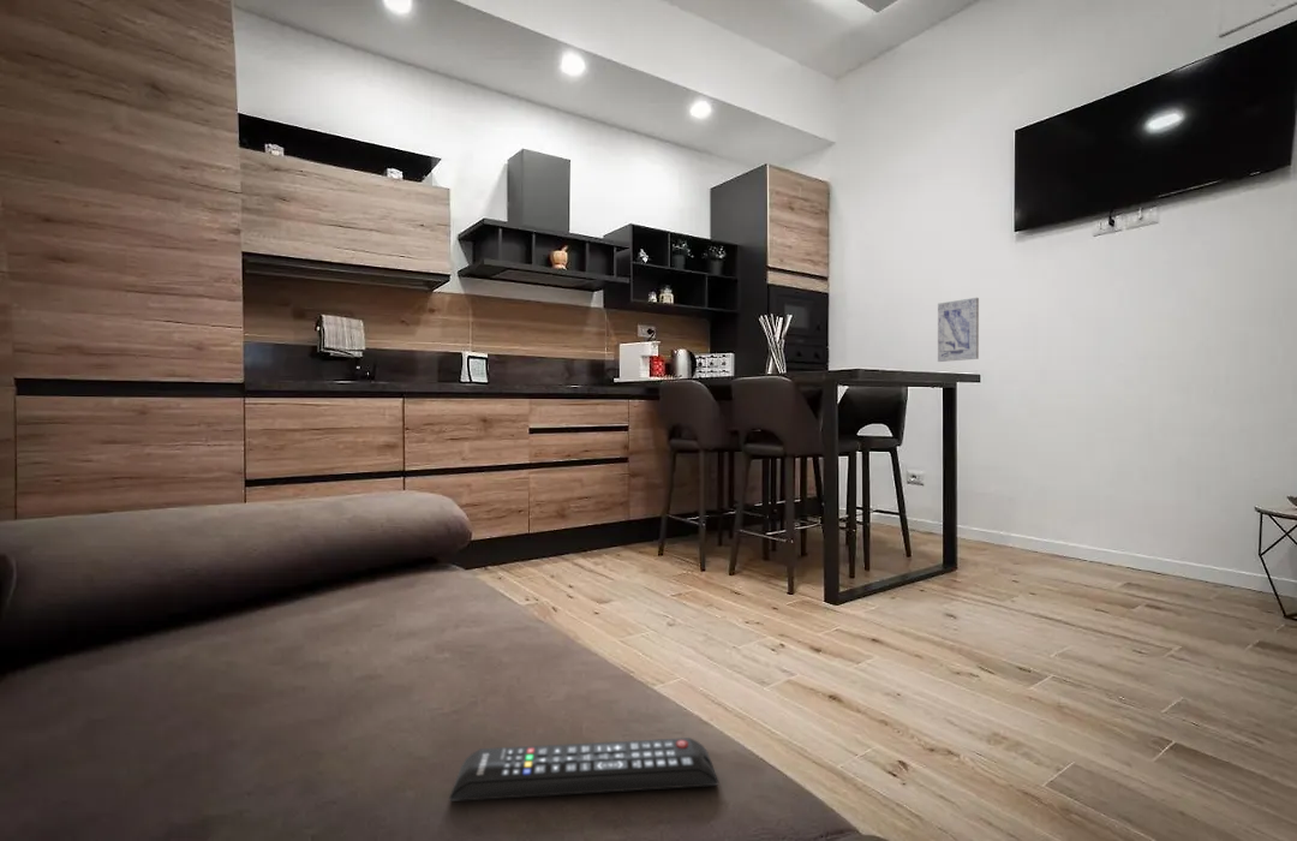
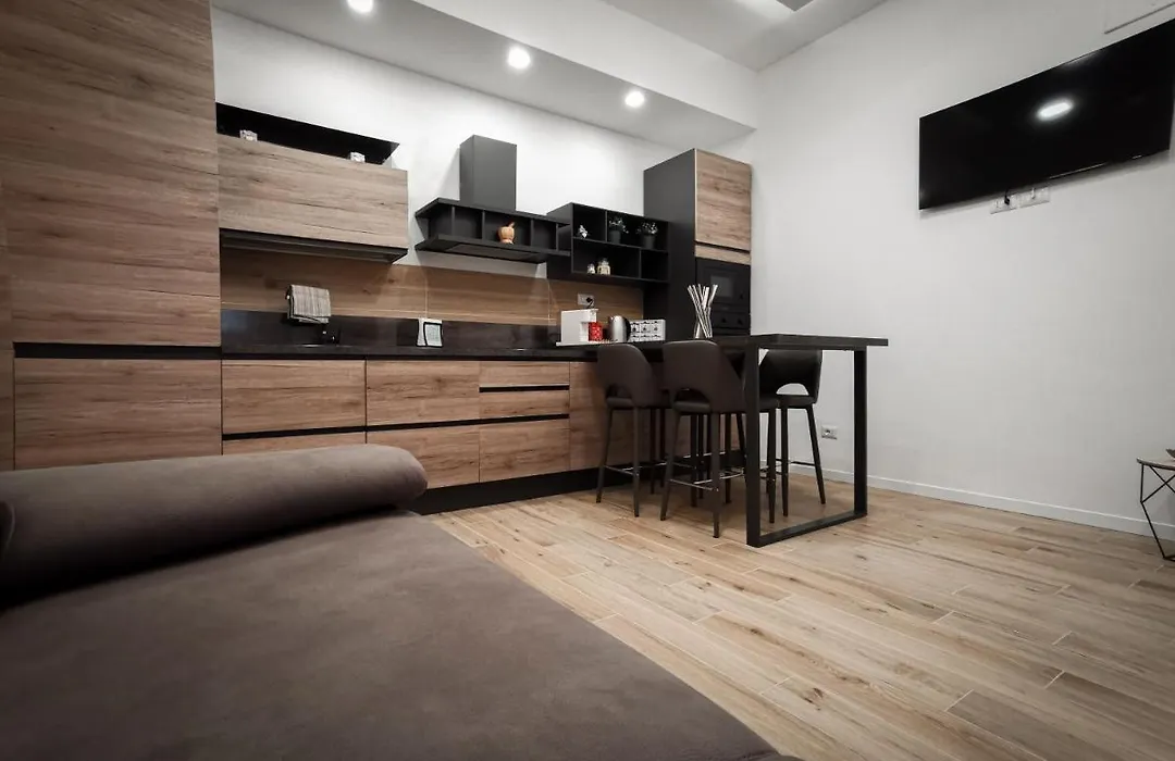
- remote control [448,736,719,803]
- wall art [937,297,980,363]
